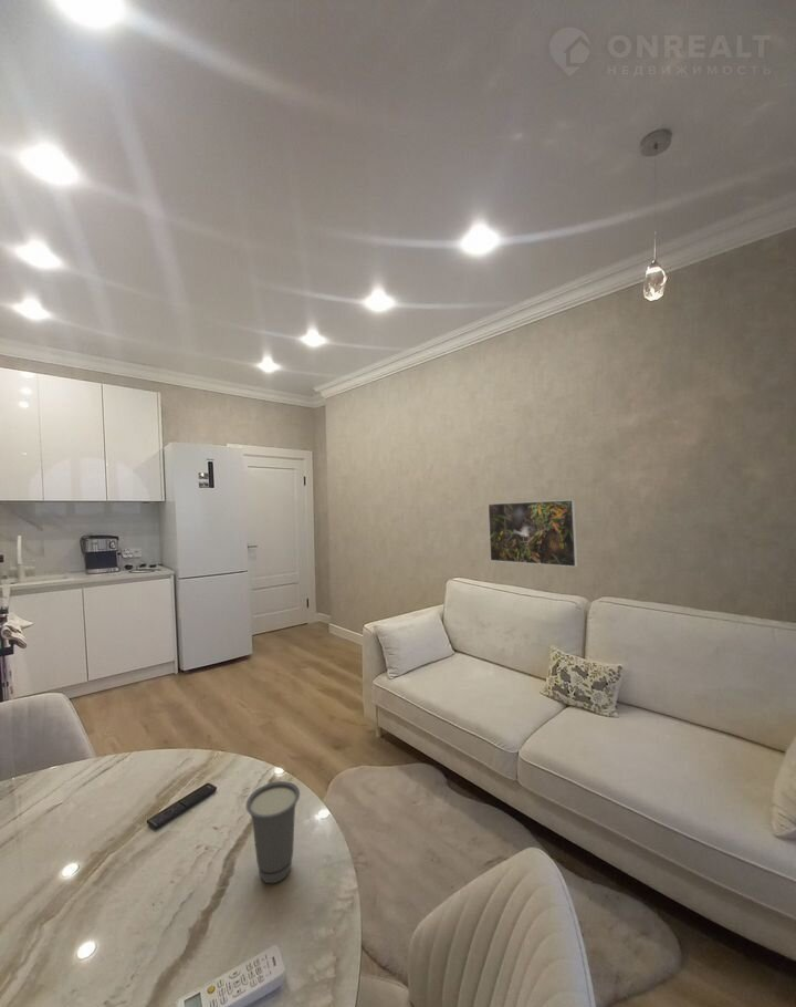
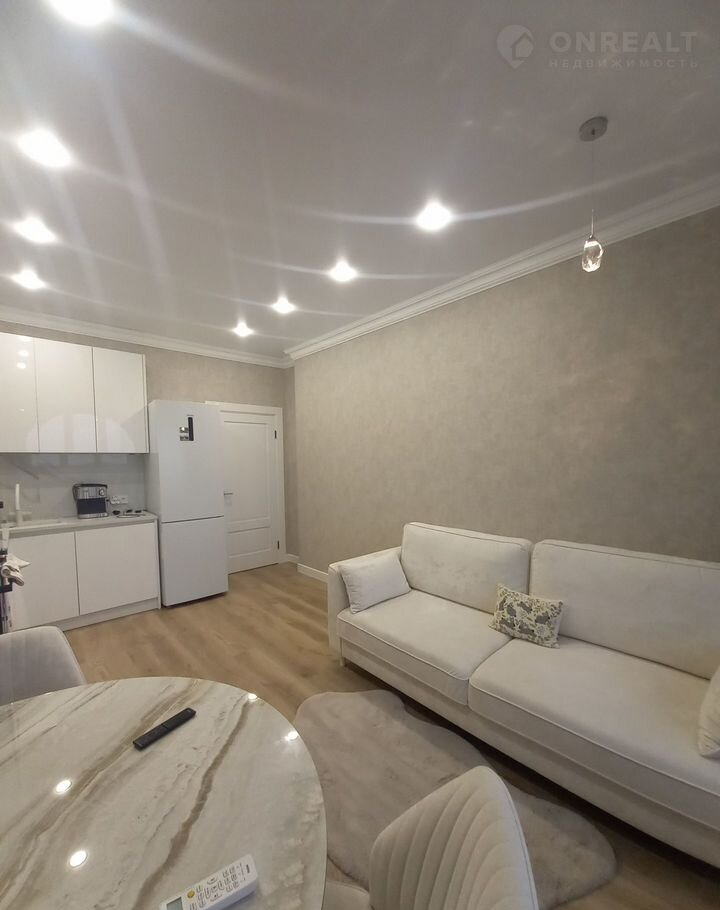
- cup [245,780,301,884]
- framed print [486,499,579,568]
